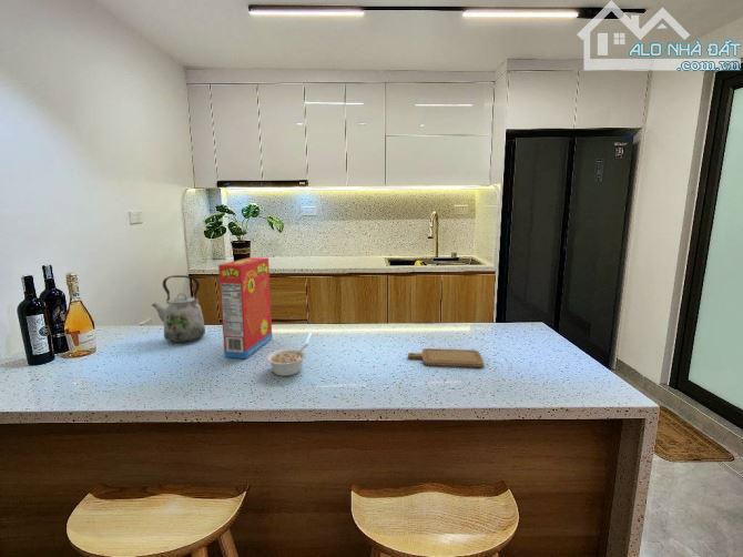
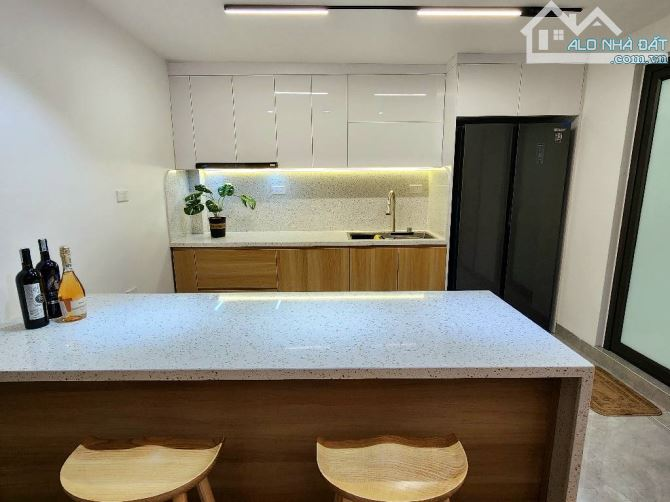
- legume [265,343,309,377]
- chopping board [407,347,485,368]
- kettle [151,274,206,344]
- cereal box [217,256,273,359]
